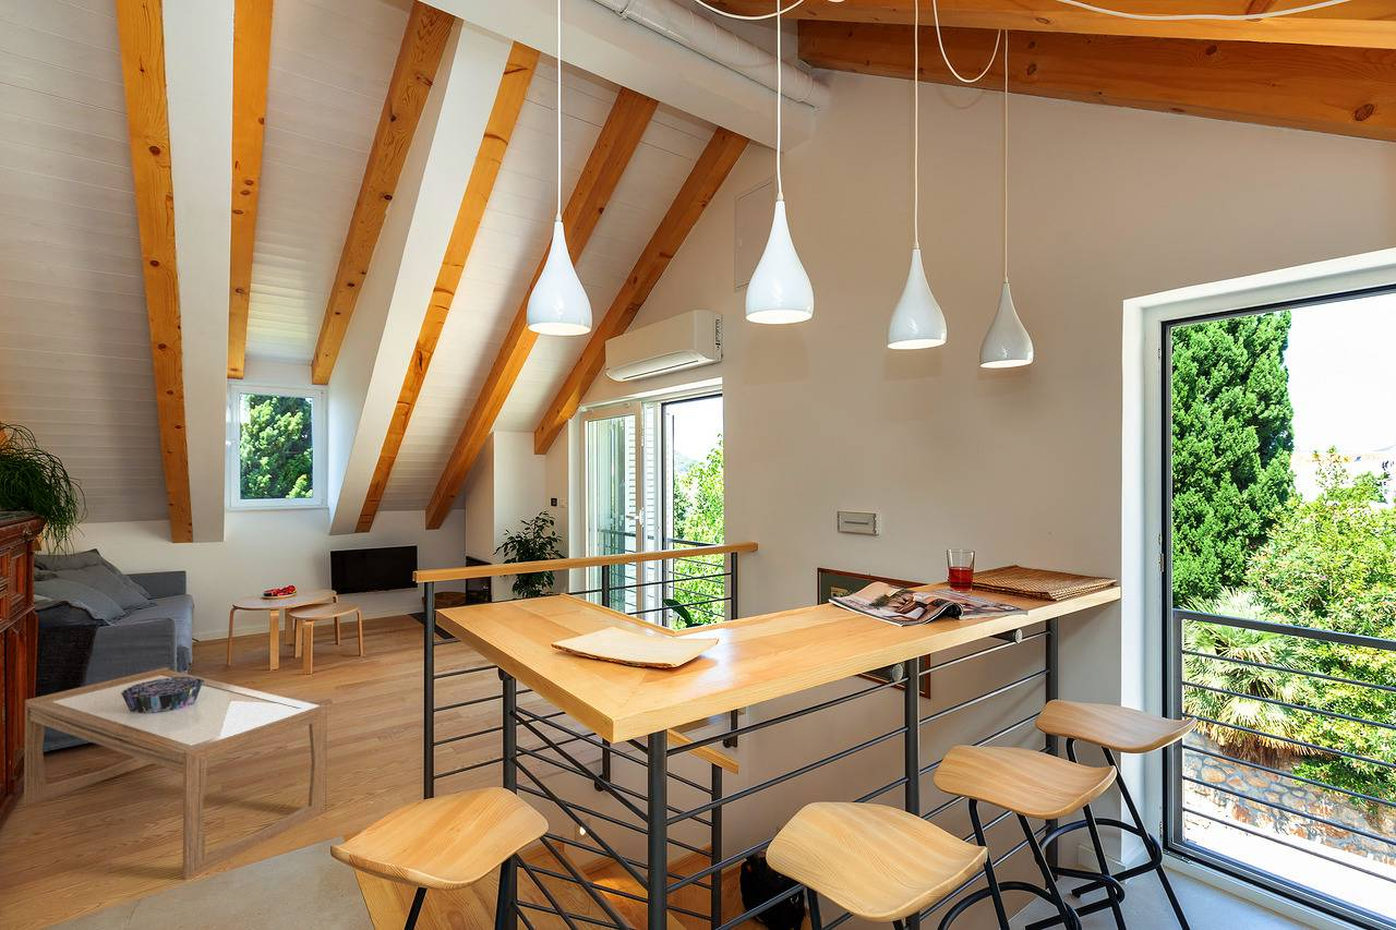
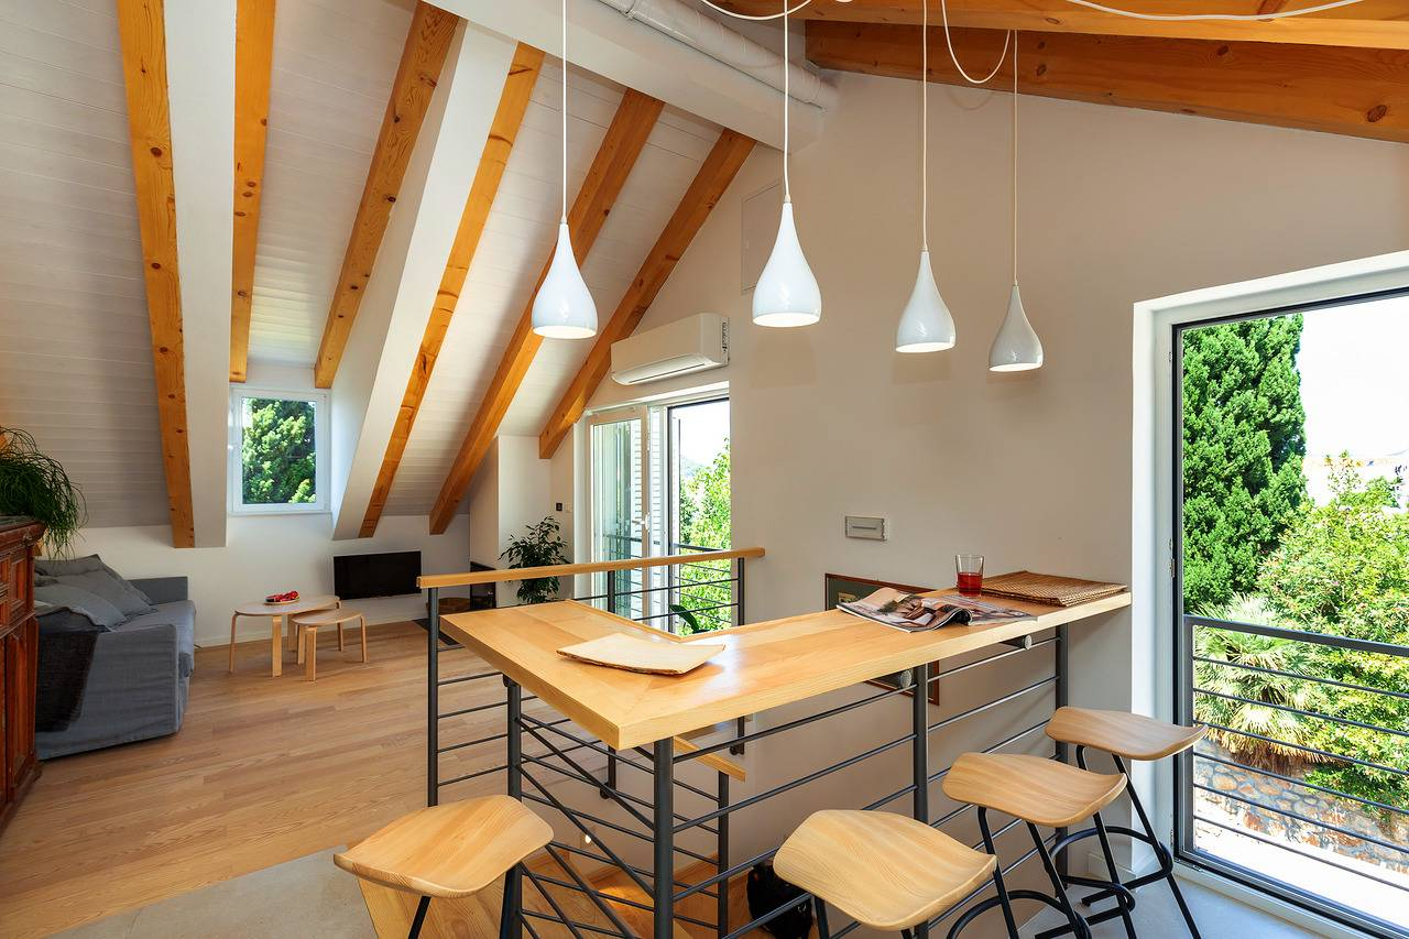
- coffee table [23,666,328,881]
- decorative bowl [120,677,204,713]
